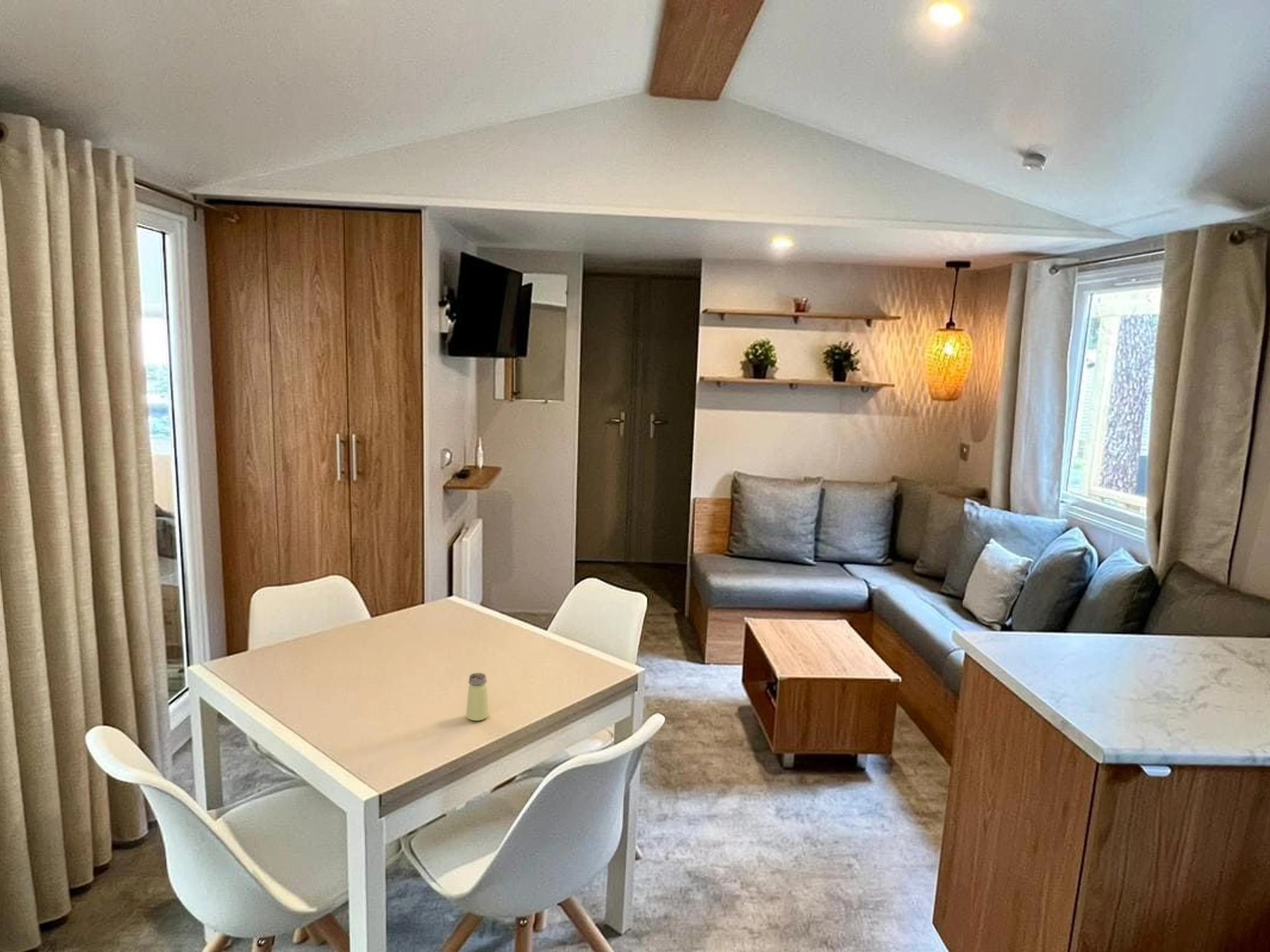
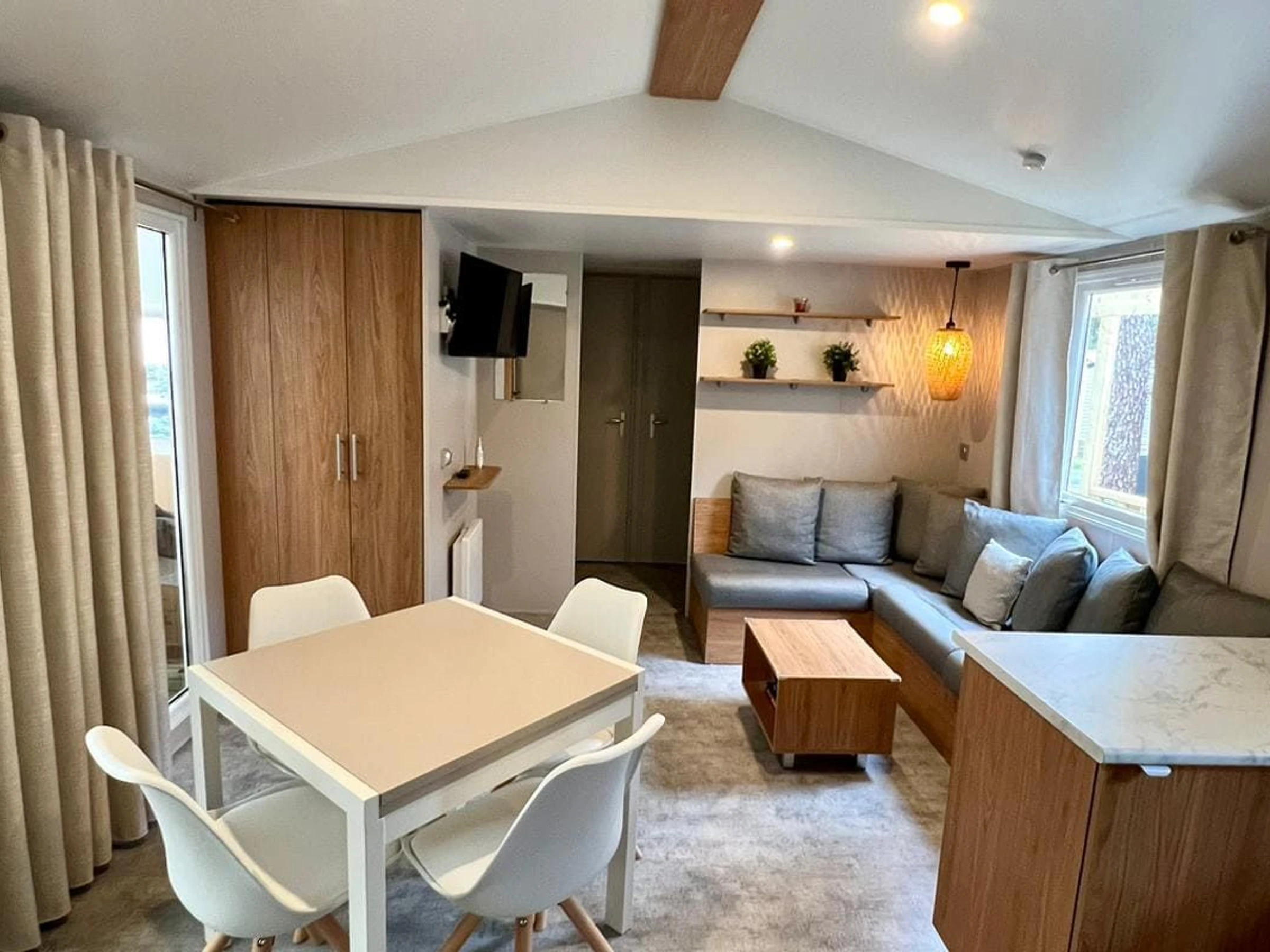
- saltshaker [466,672,489,721]
